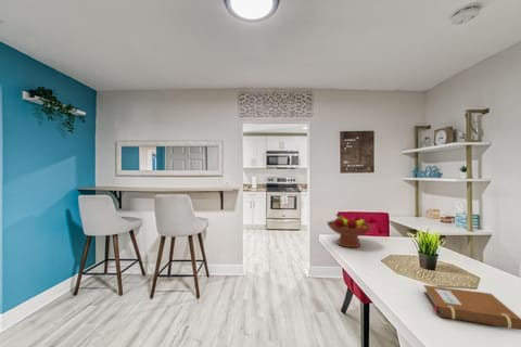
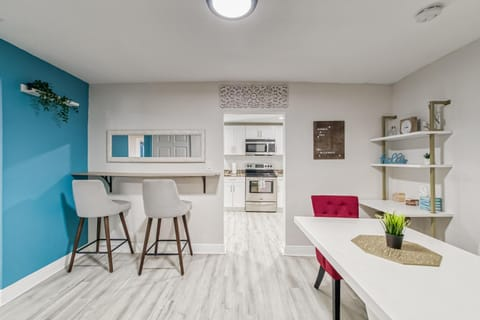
- fruit bowl [326,213,373,248]
- notebook [422,284,521,331]
